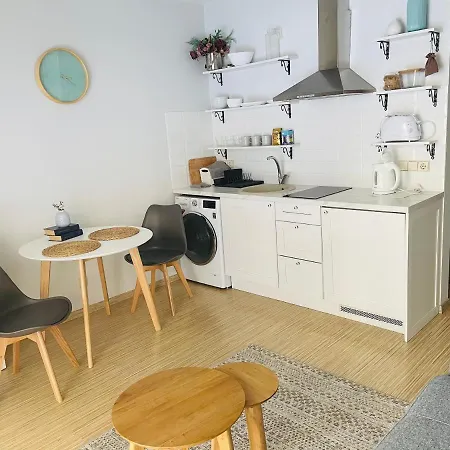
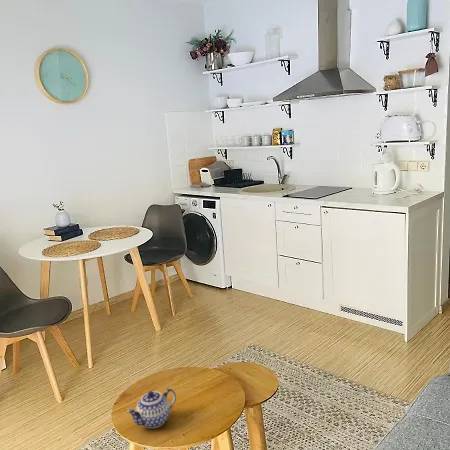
+ teapot [126,387,177,429]
